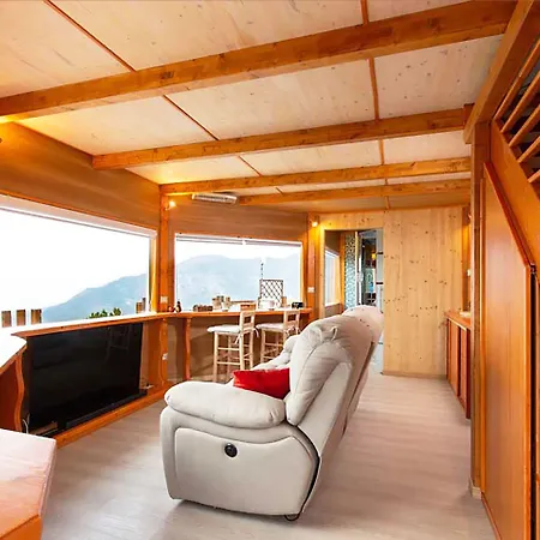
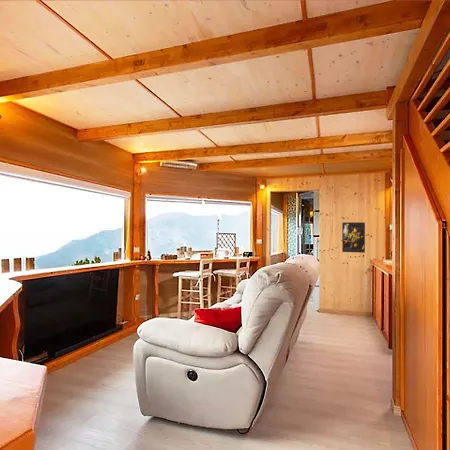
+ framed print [341,221,366,254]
